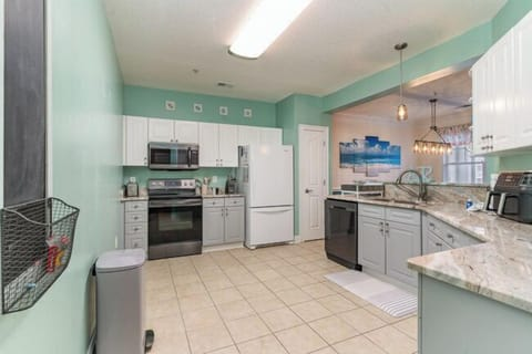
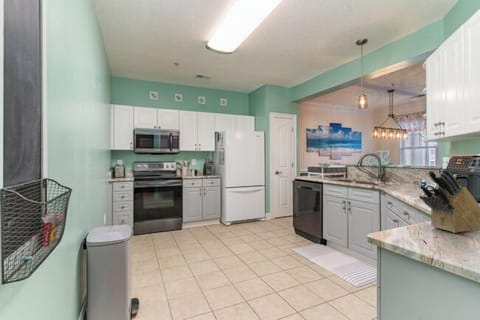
+ knife block [418,167,480,234]
